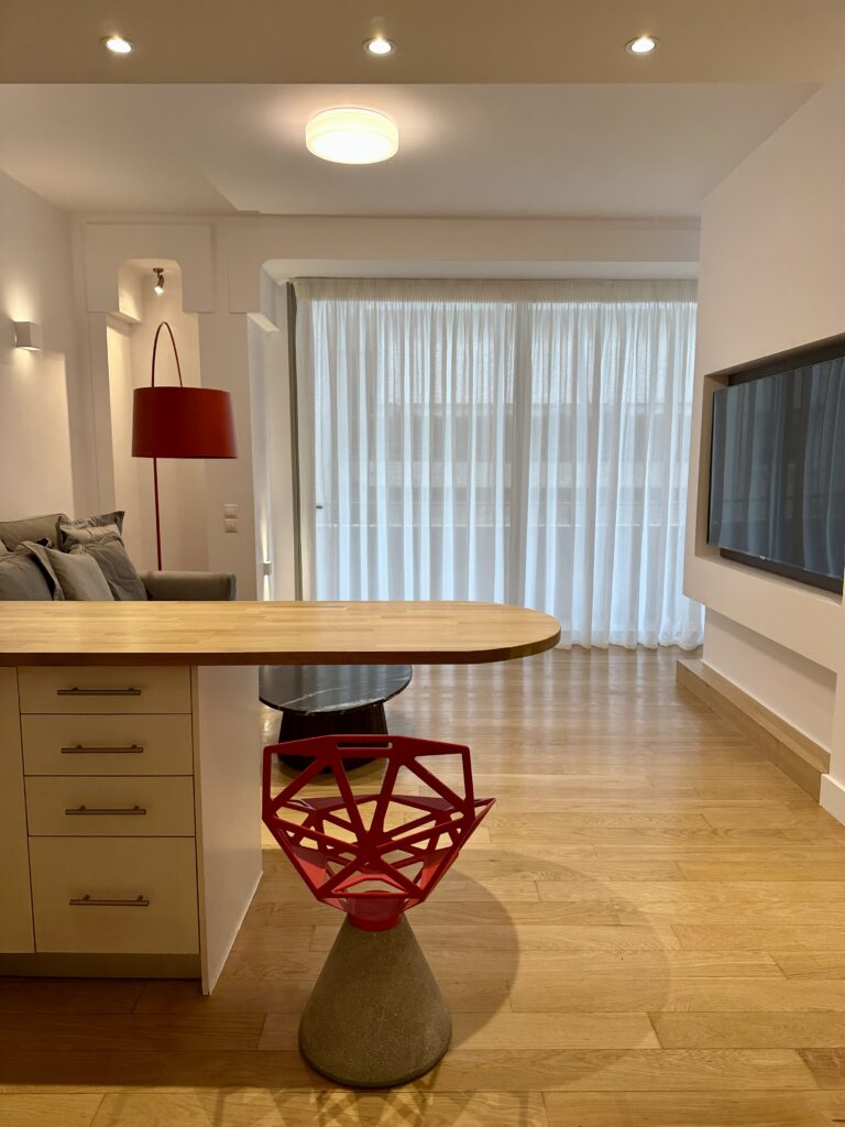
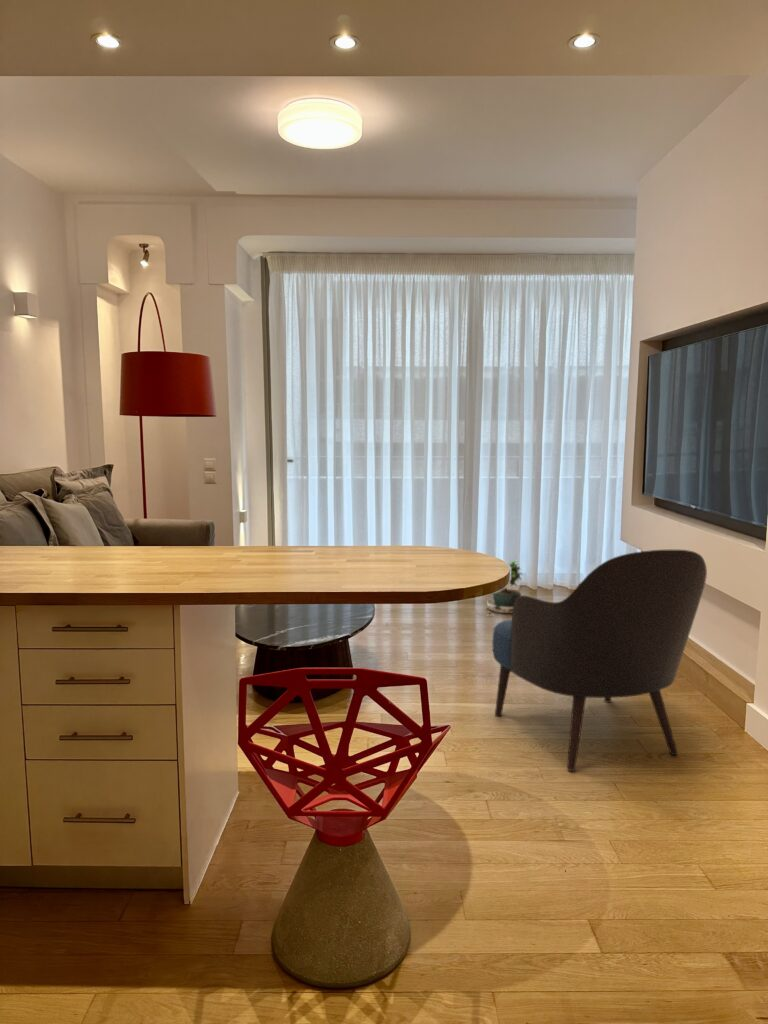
+ potted plant [486,560,524,617]
+ armchair [491,549,708,772]
